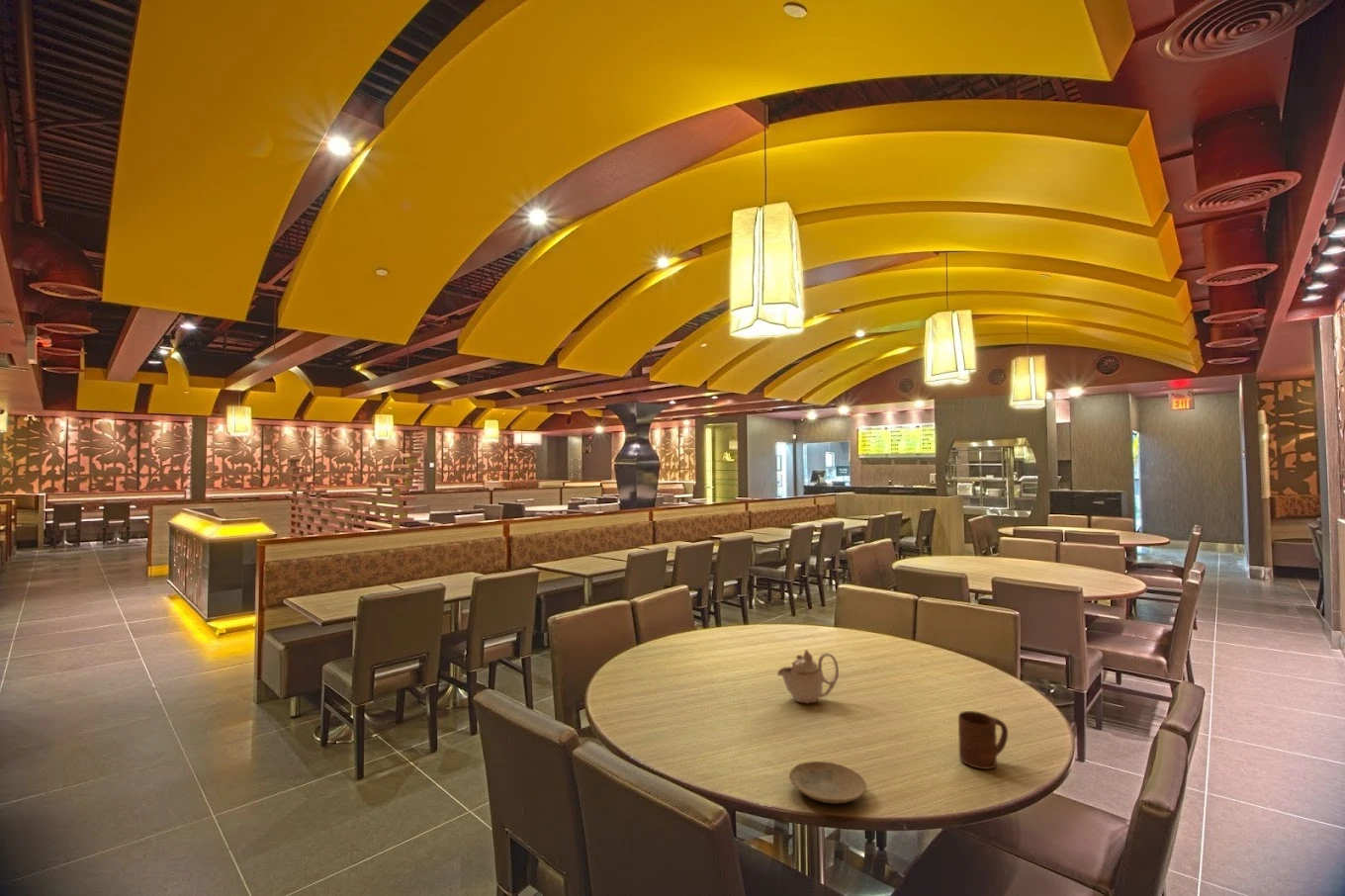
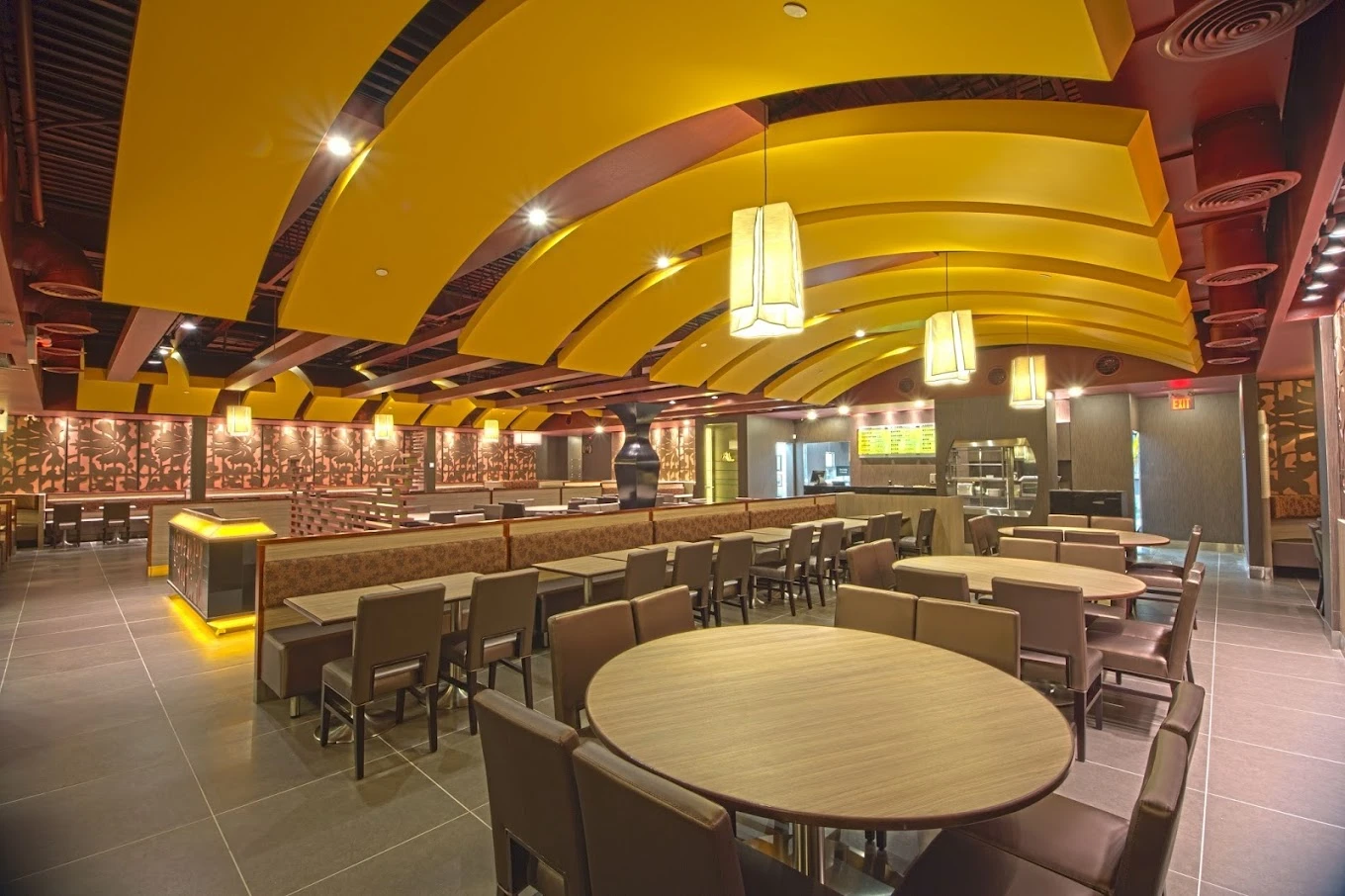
- plate [788,761,867,804]
- teapot [776,649,840,705]
- cup [957,710,1009,770]
